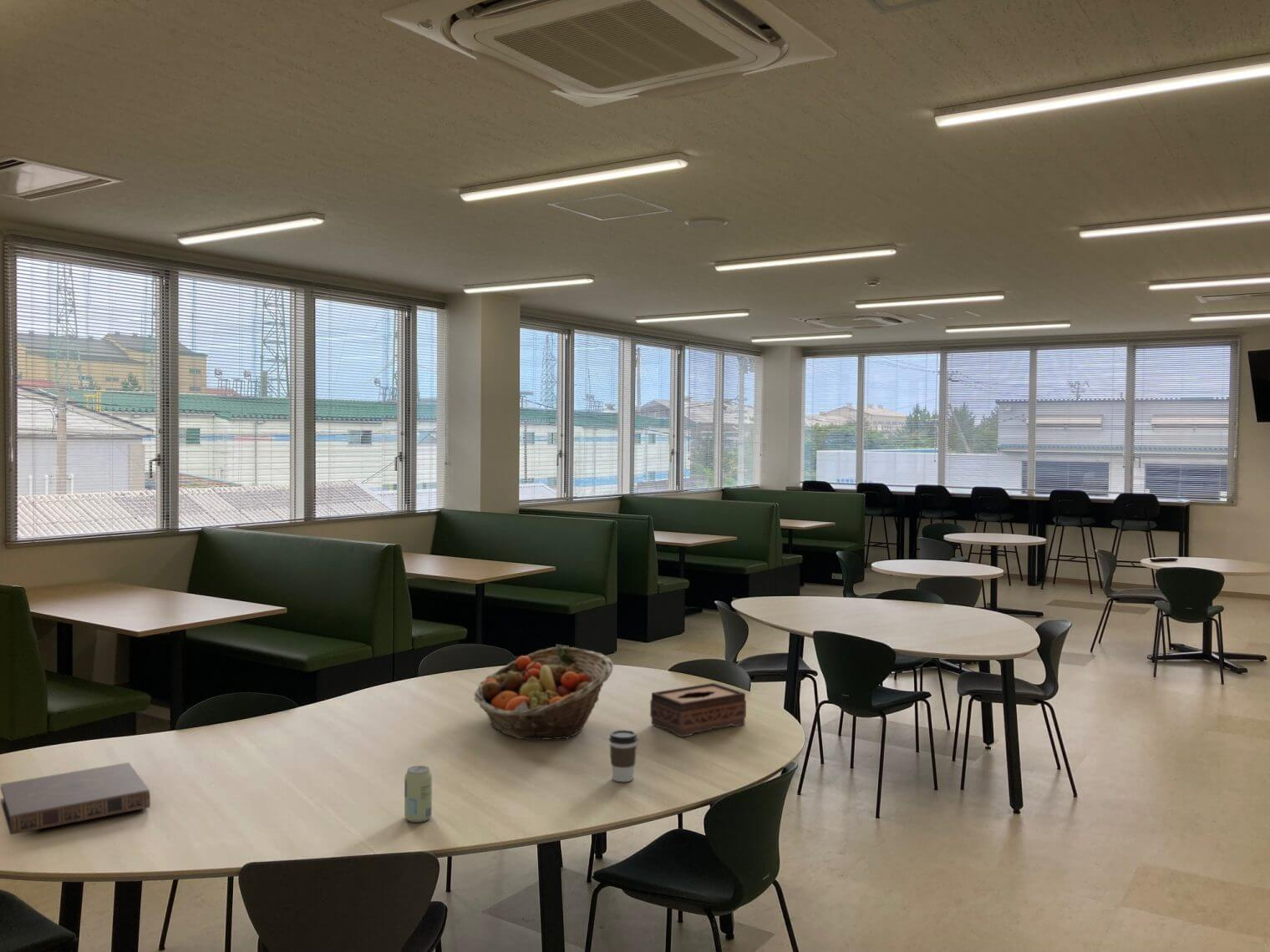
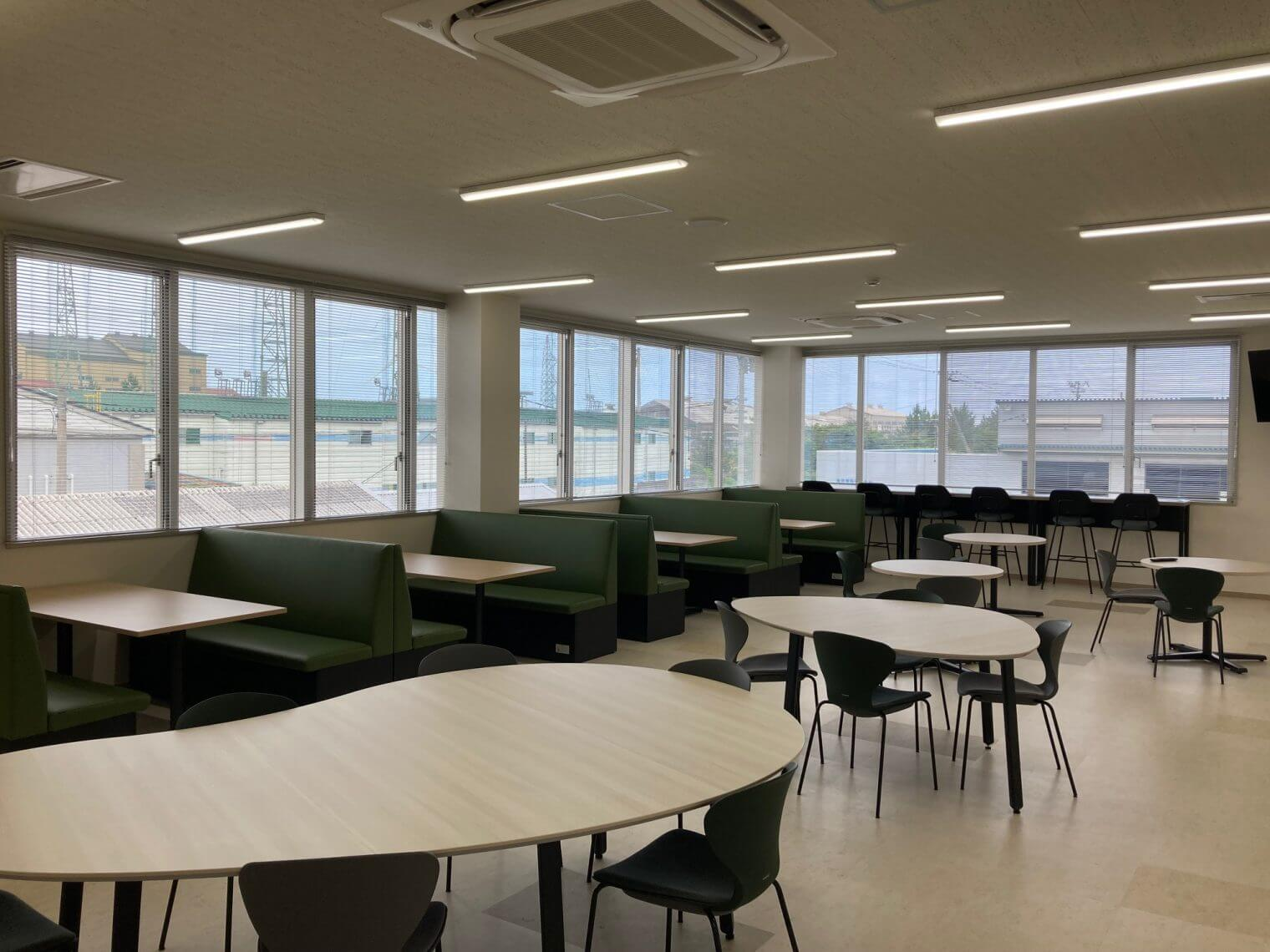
- fruit basket [473,646,614,741]
- book [0,762,151,836]
- beverage can [404,765,433,823]
- coffee cup [608,729,638,782]
- tissue box [649,682,747,737]
